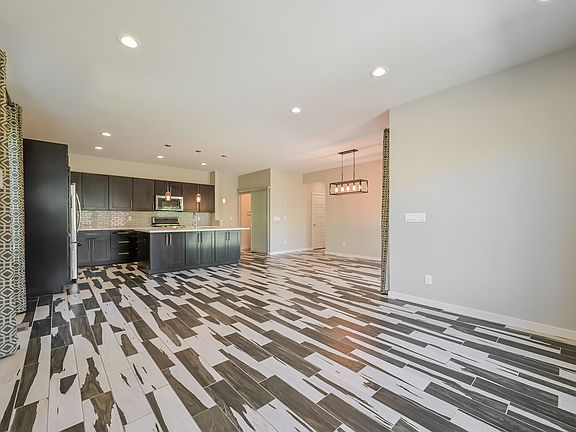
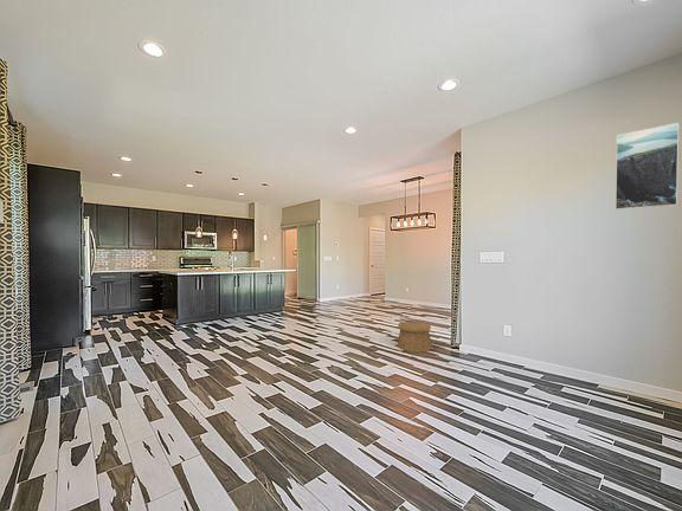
+ basket [397,321,433,354]
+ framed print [615,122,680,211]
